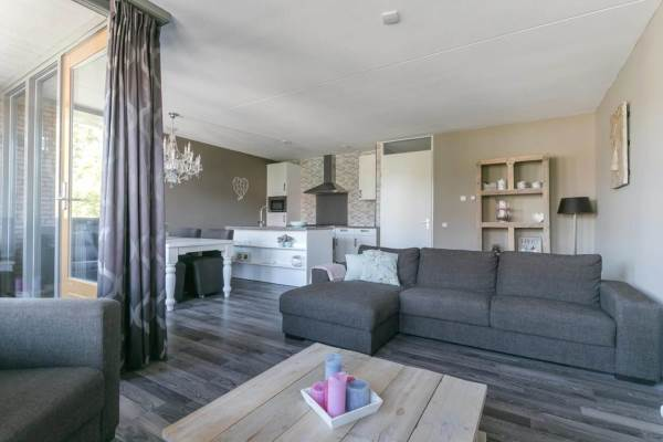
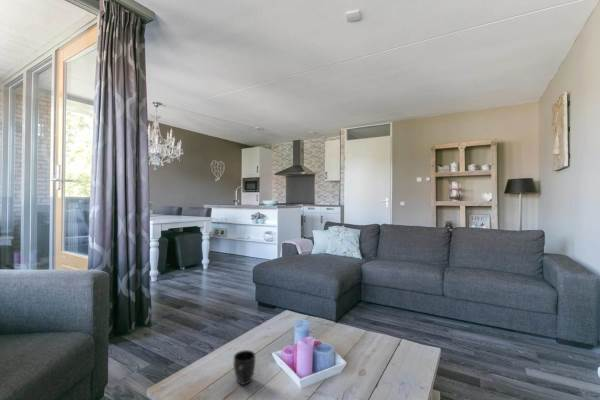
+ mug [233,349,256,386]
